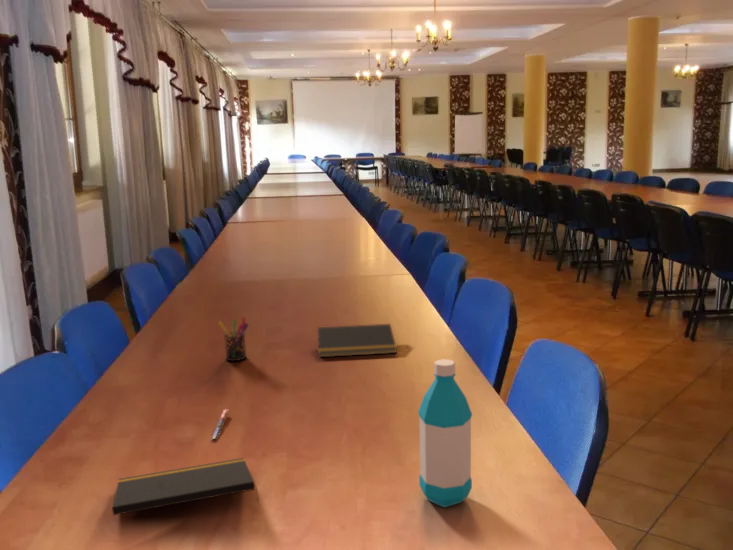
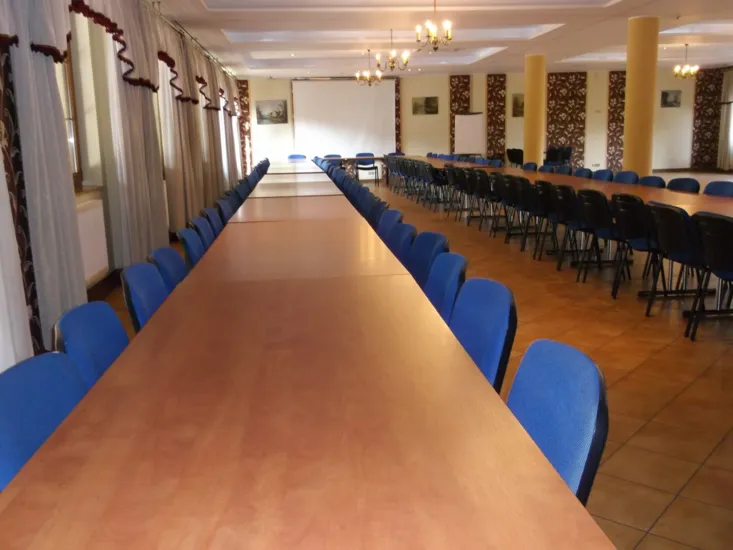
- notepad [111,457,261,516]
- notepad [315,323,398,358]
- pen holder [218,315,250,362]
- water bottle [417,358,473,509]
- pen [210,408,230,441]
